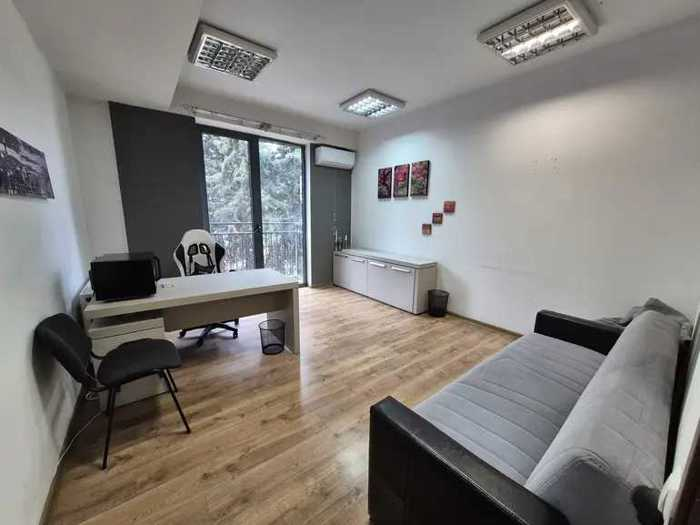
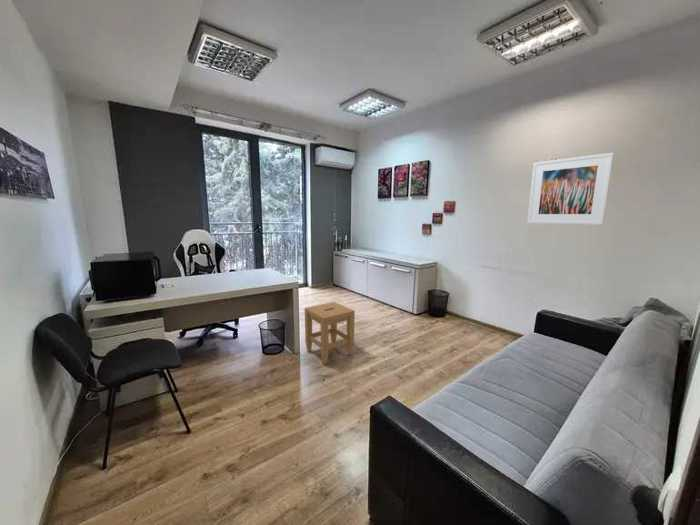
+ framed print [526,152,615,226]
+ stool [304,301,356,366]
